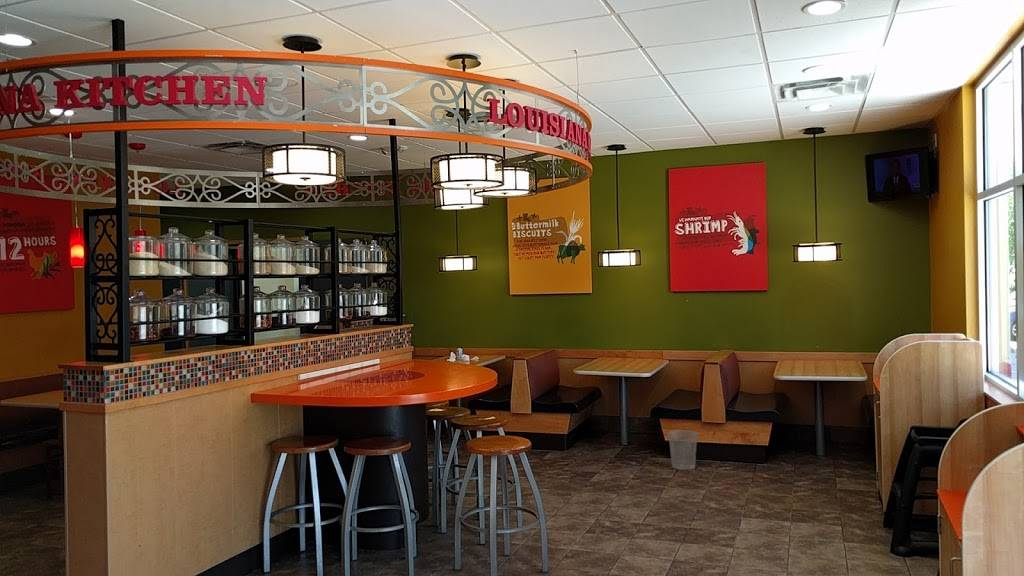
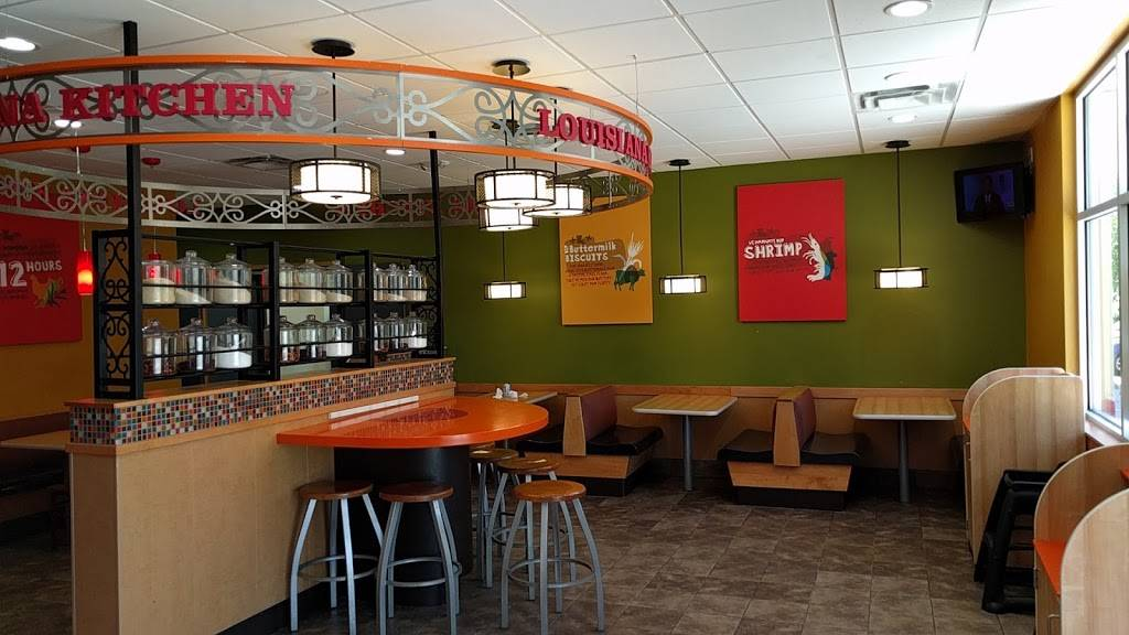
- wastebasket [668,429,698,471]
